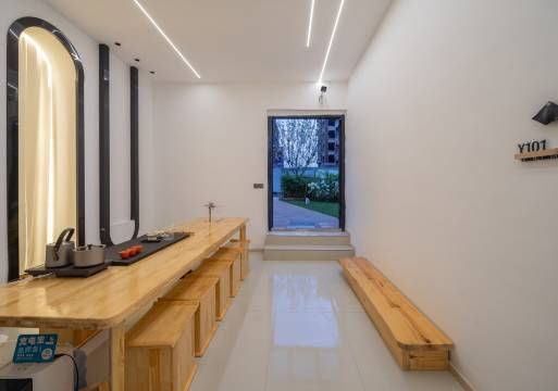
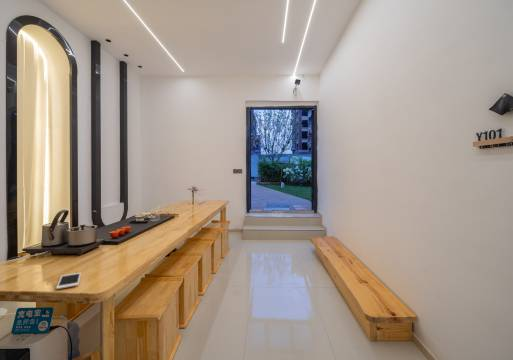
+ cell phone [55,272,82,290]
